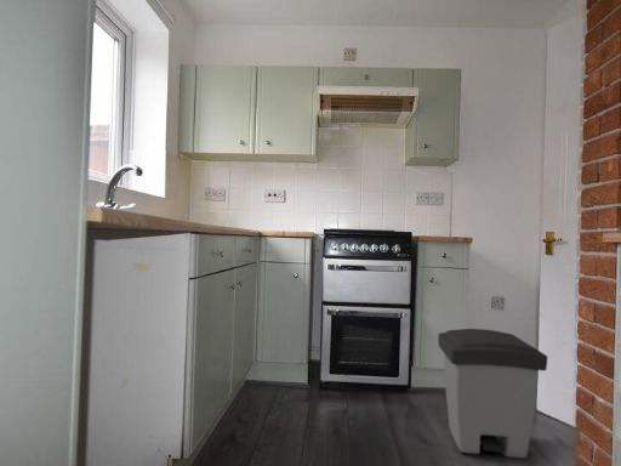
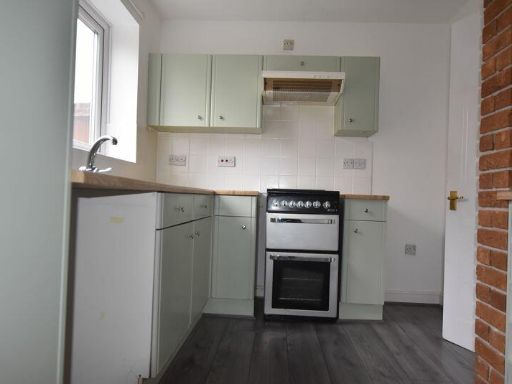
- trash can [437,328,548,460]
